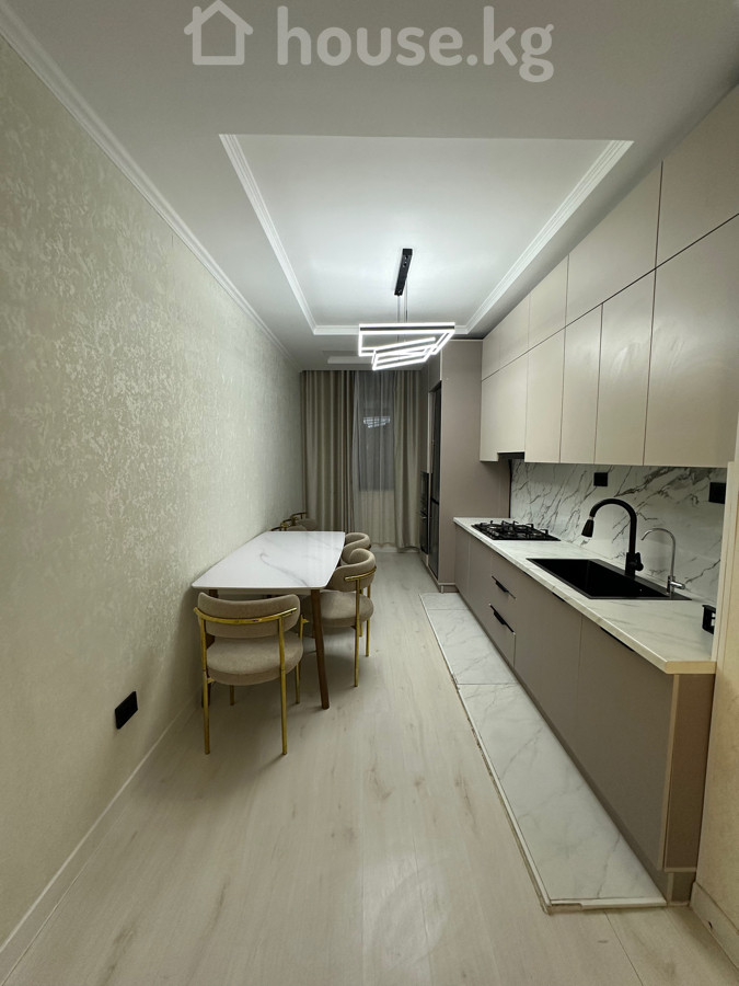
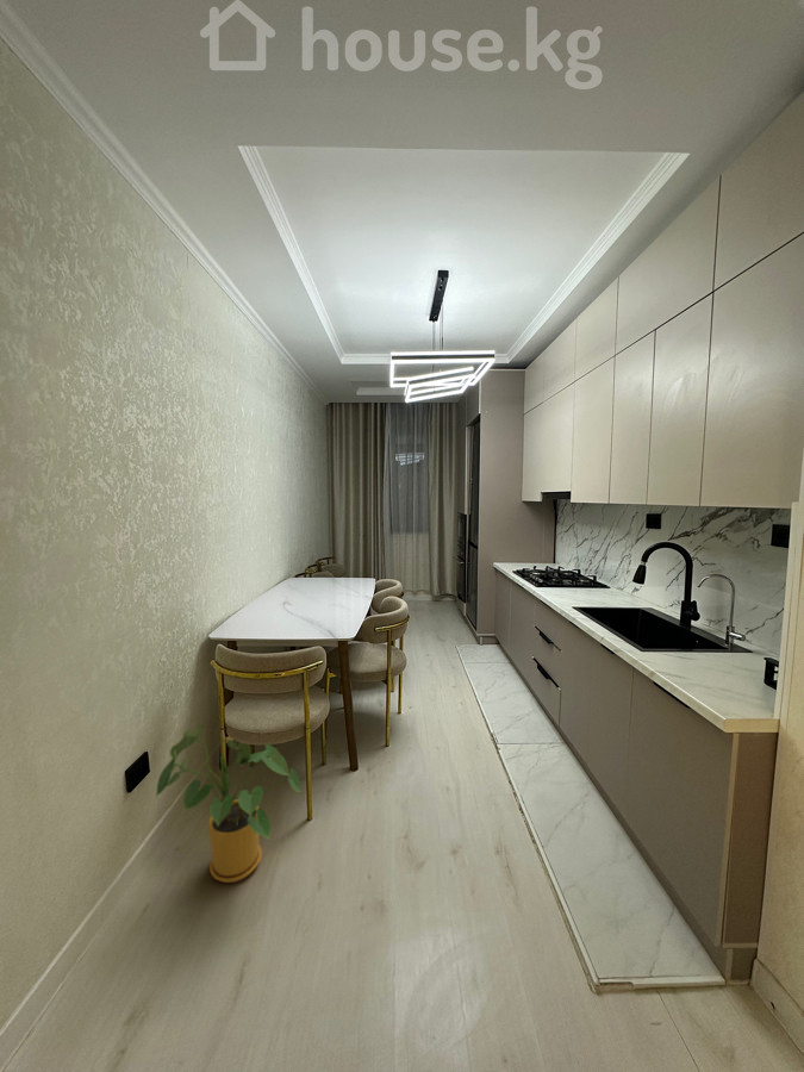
+ house plant [155,723,303,884]
